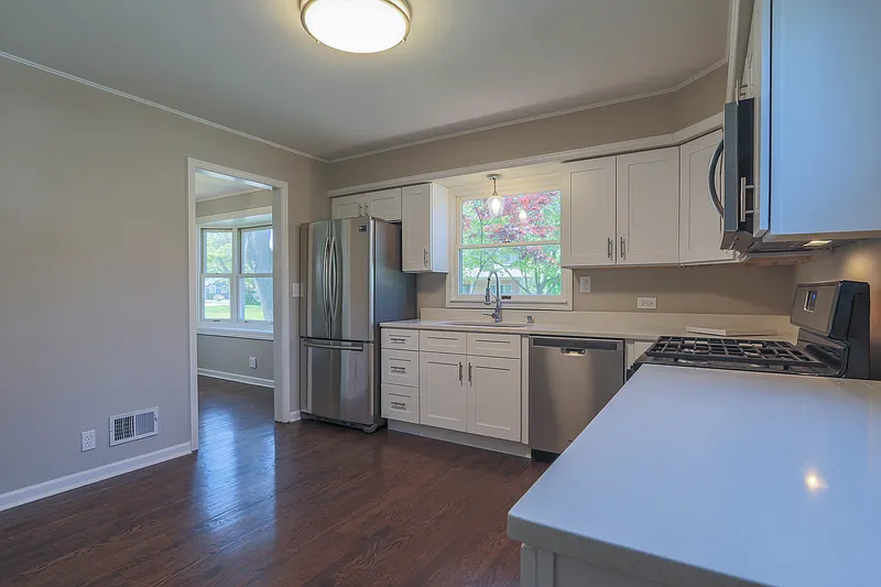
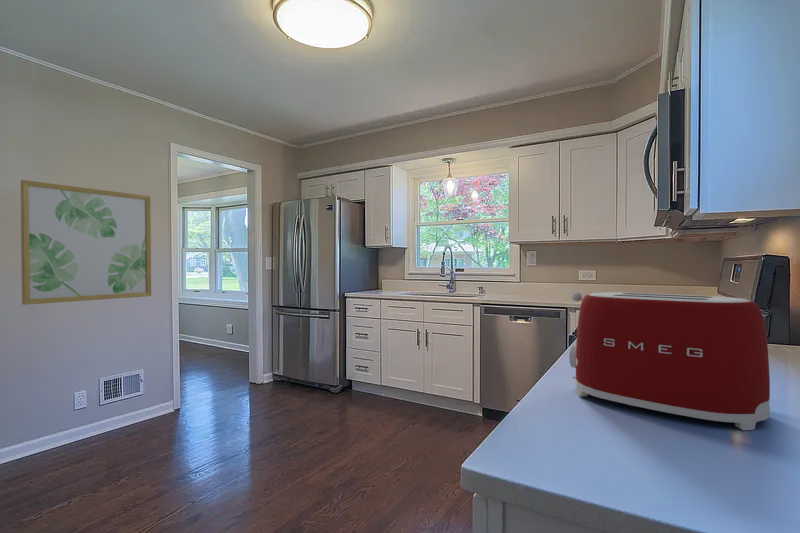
+ wall art [20,179,152,306]
+ toaster [568,291,771,431]
